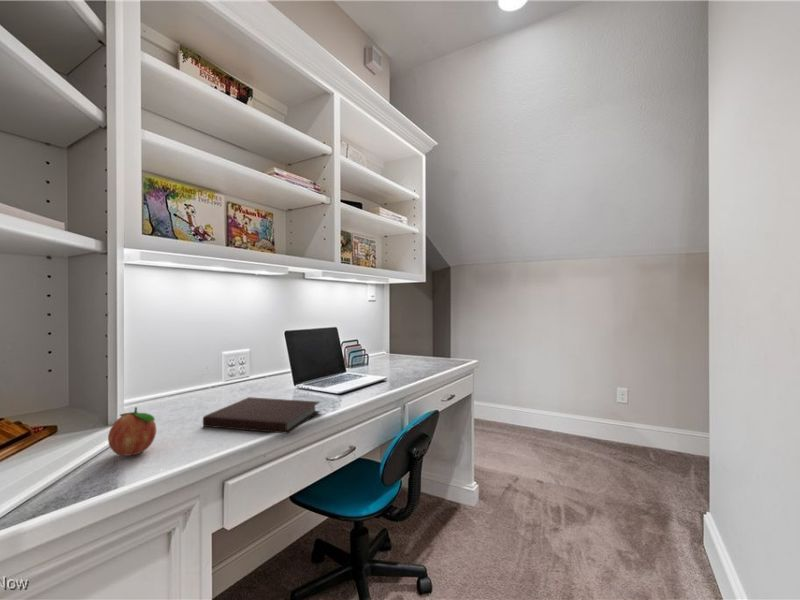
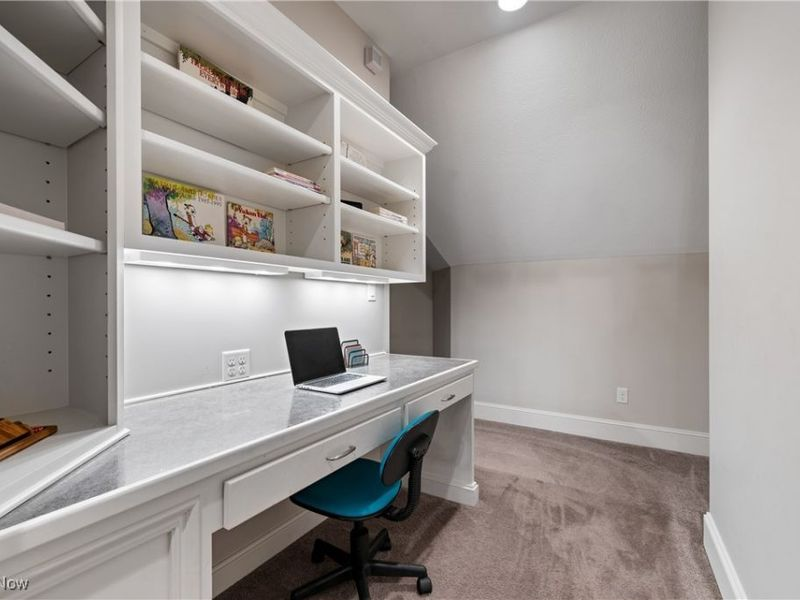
- fruit [107,406,157,457]
- notebook [202,396,321,435]
